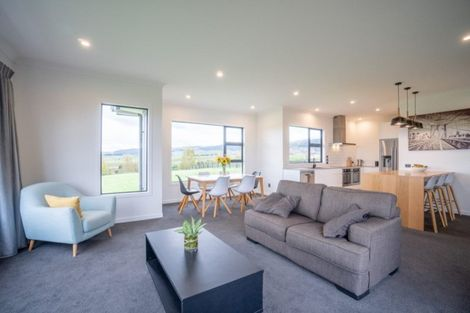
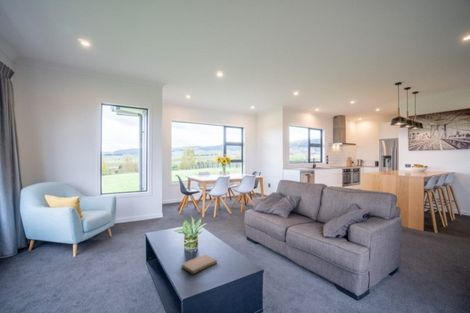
+ notebook [180,253,218,275]
